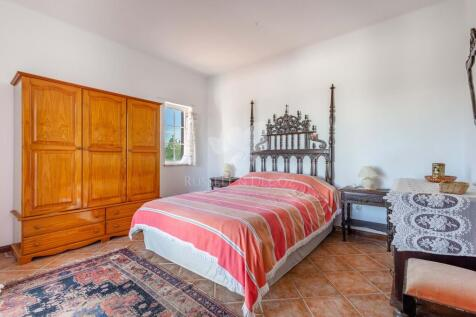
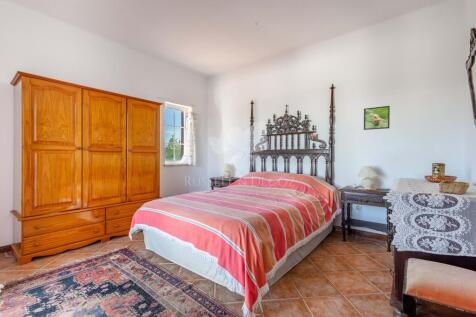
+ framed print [363,105,391,131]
